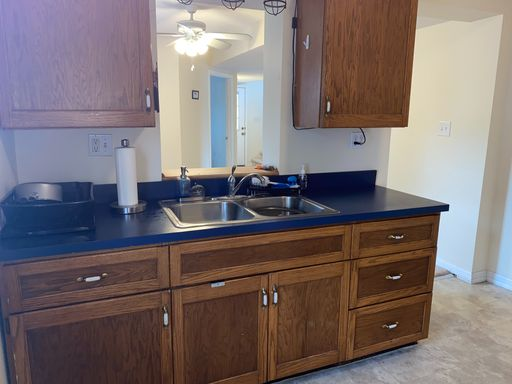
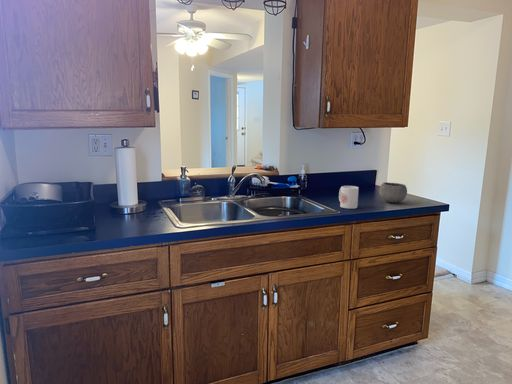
+ bowl [378,181,408,204]
+ mug [338,185,360,210]
